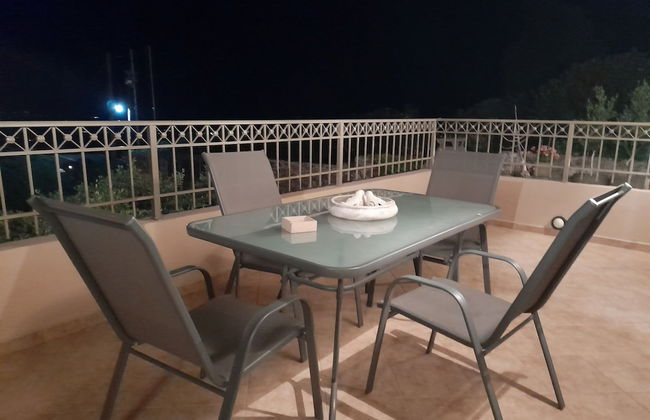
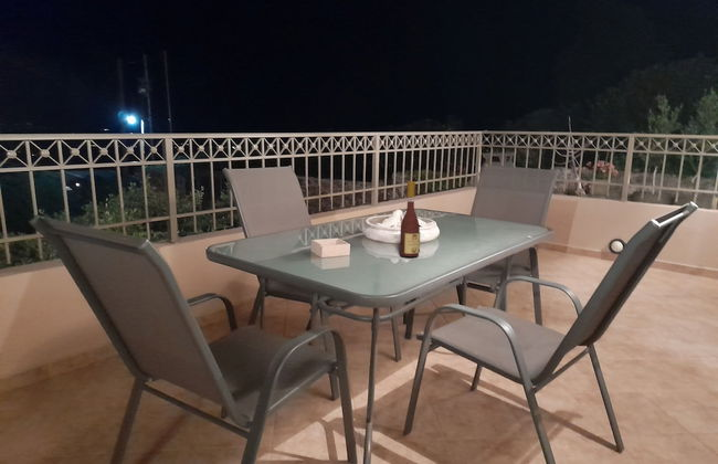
+ wine bottle [399,180,421,257]
